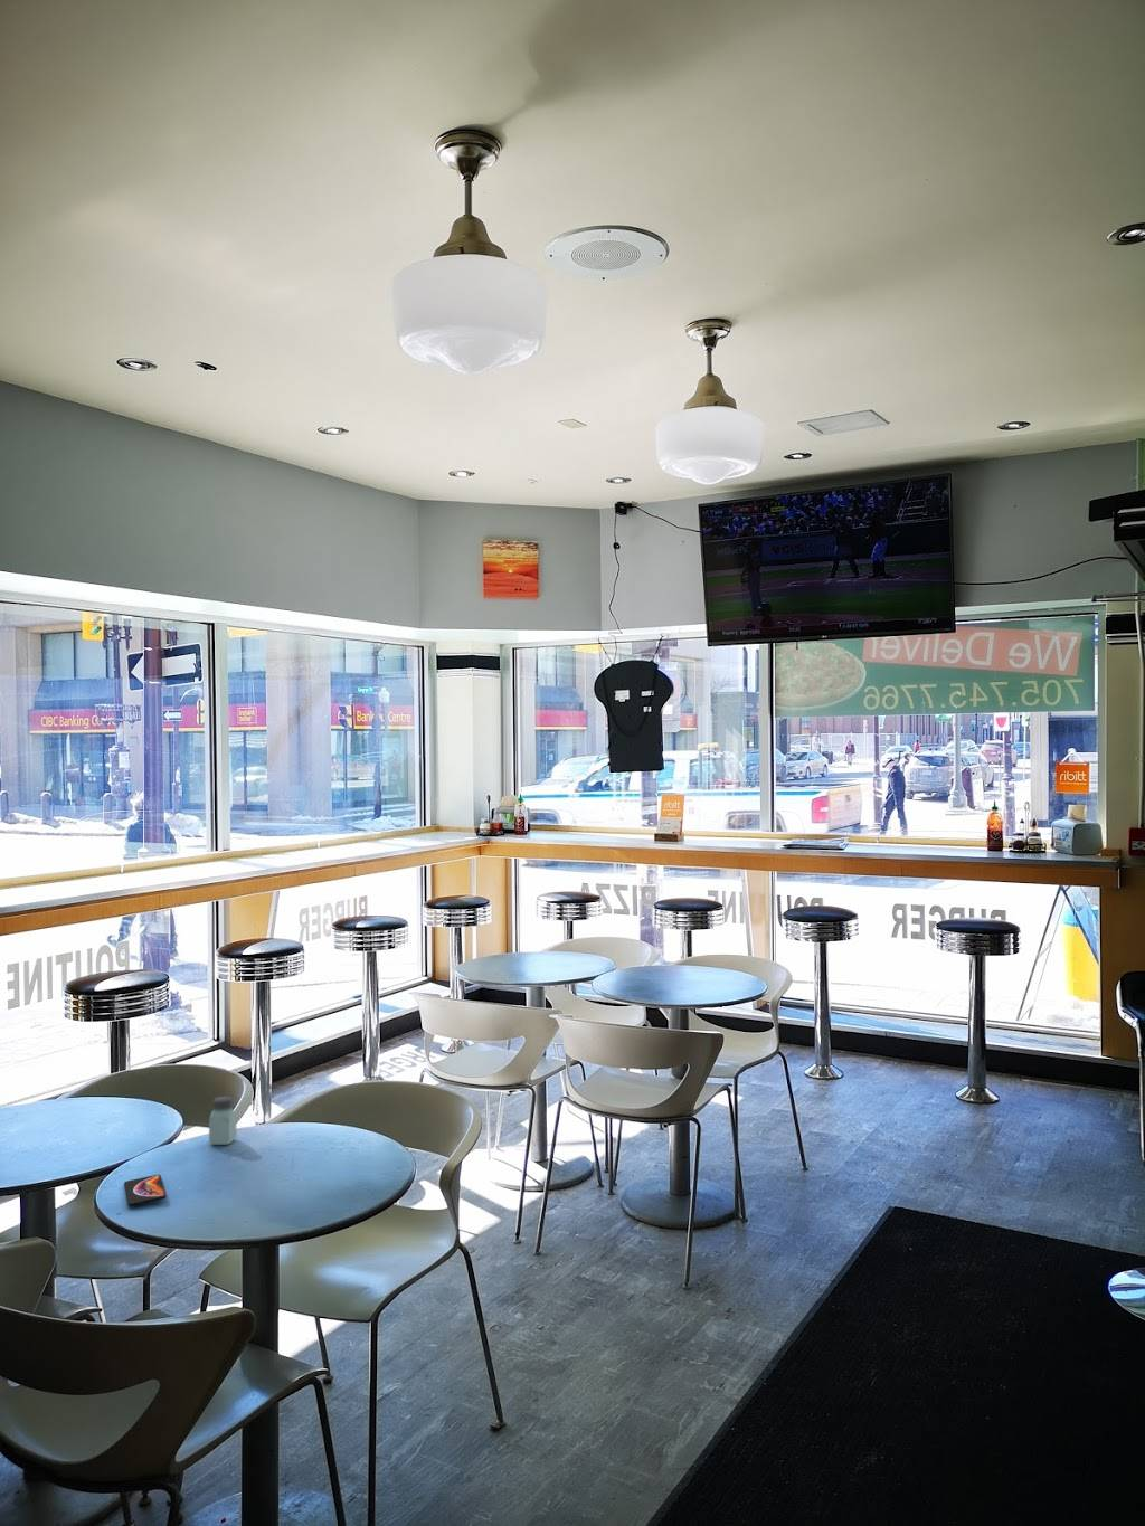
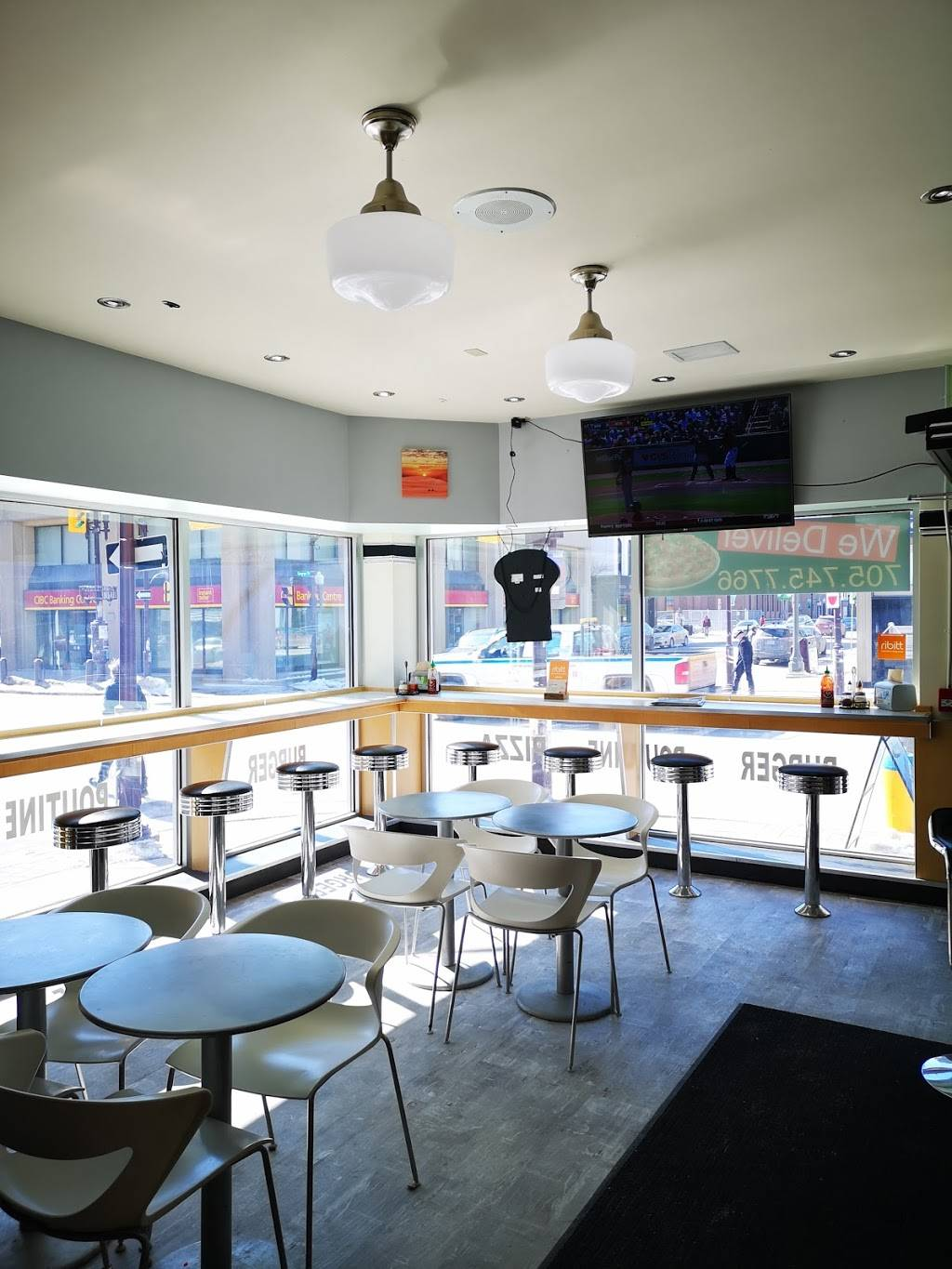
- smartphone [123,1174,167,1207]
- saltshaker [208,1095,238,1146]
